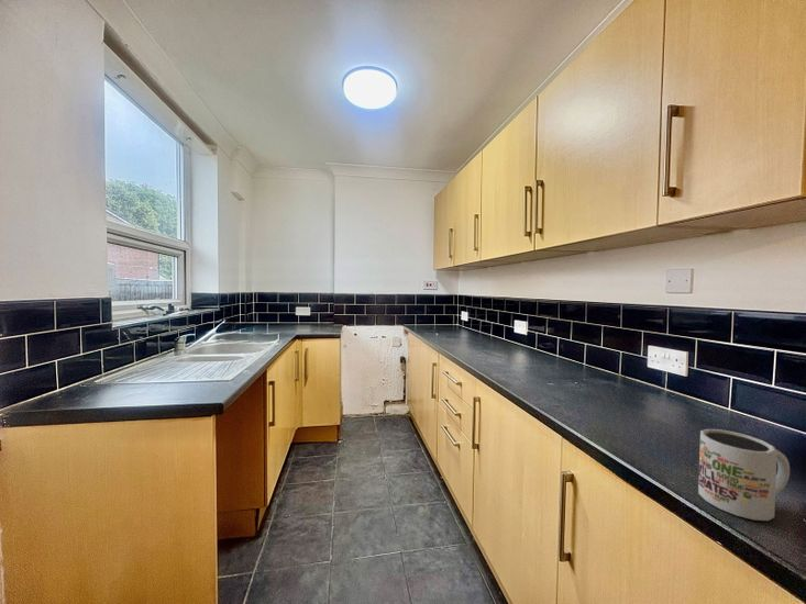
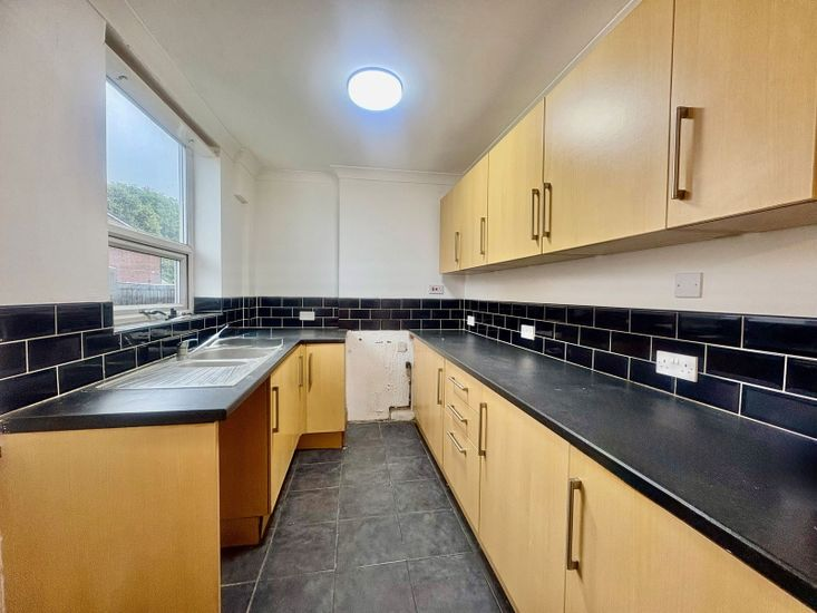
- mug [697,428,791,522]
